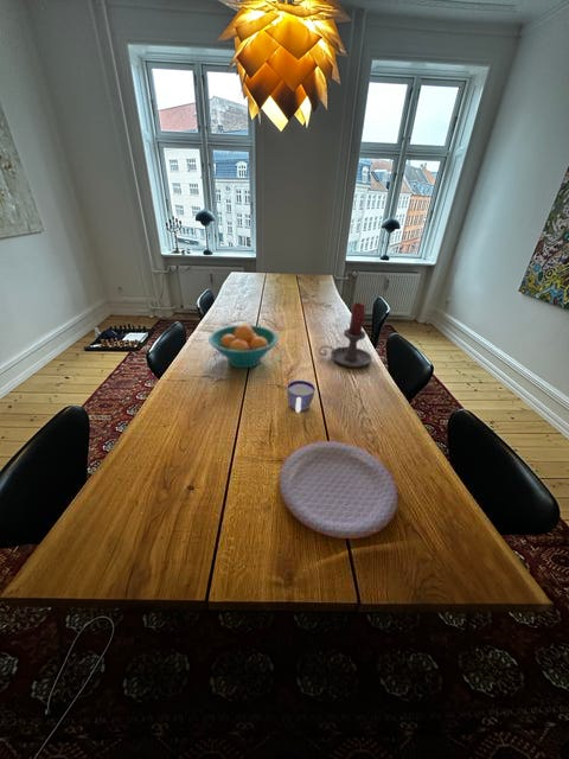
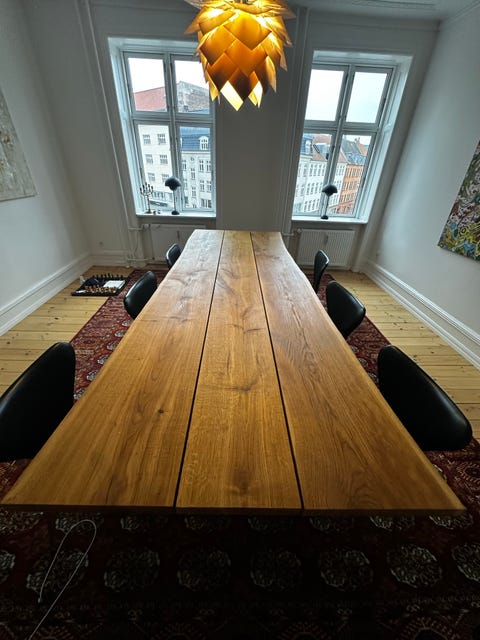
- candle holder [318,301,373,369]
- plate [277,440,399,540]
- cup [286,380,317,414]
- fruit bowl [207,324,279,369]
